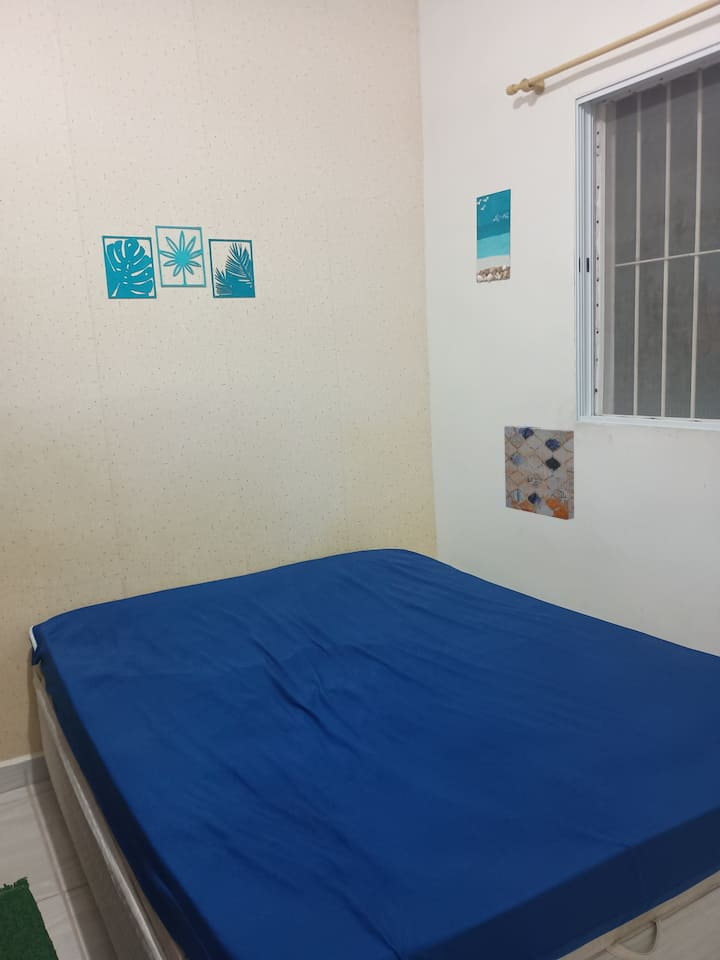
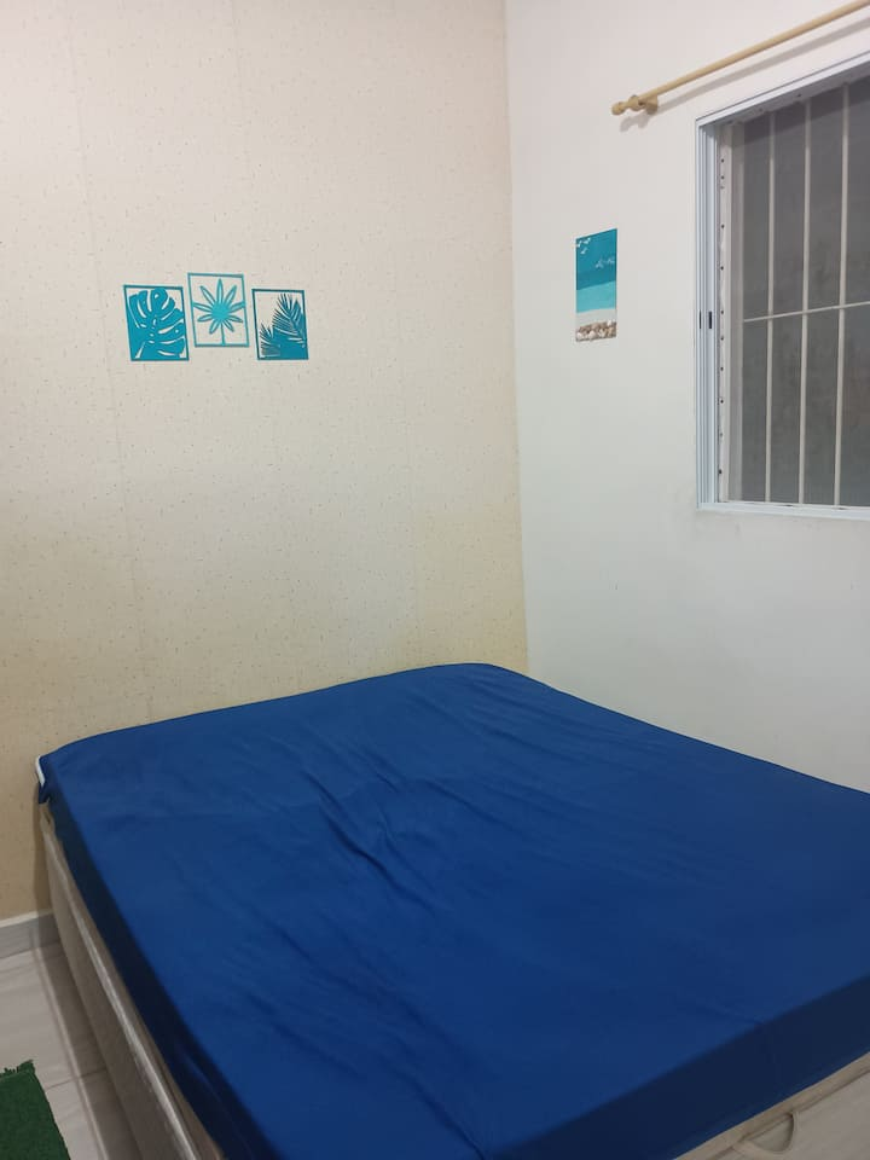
- wall art [503,424,575,521]
